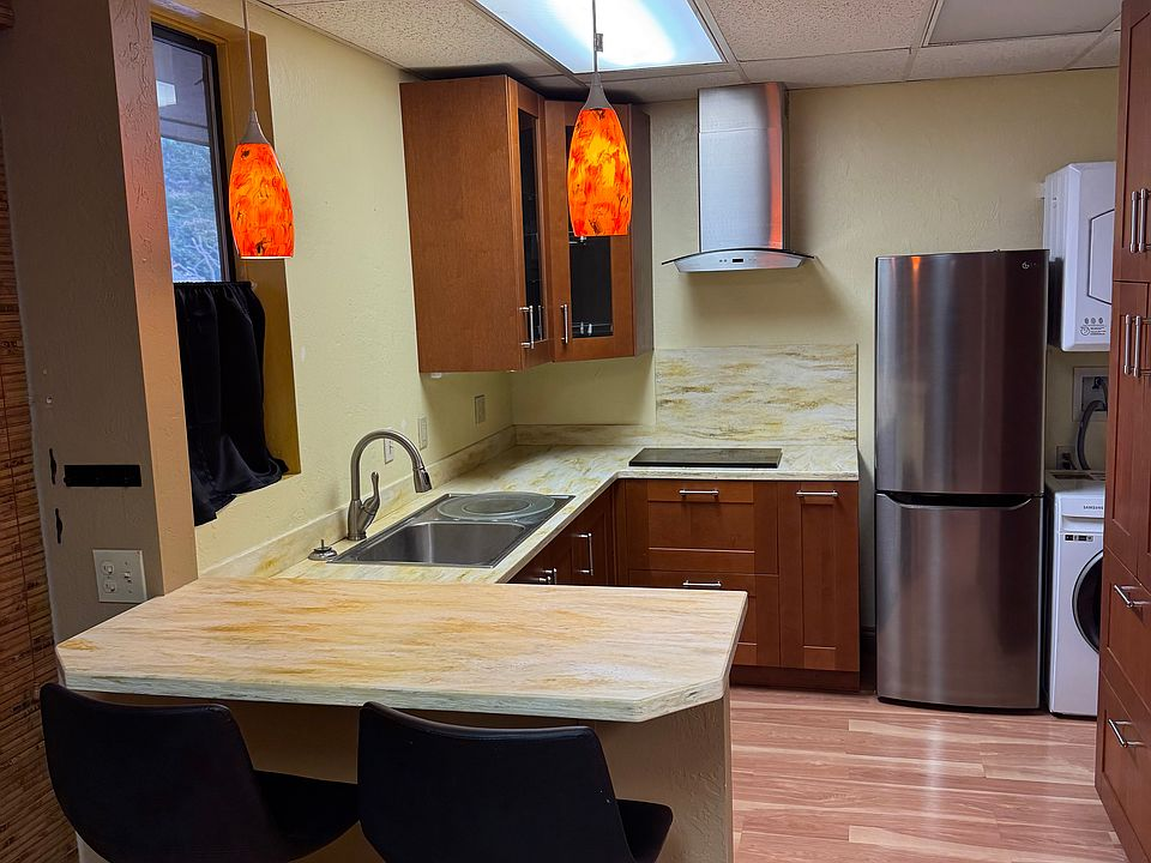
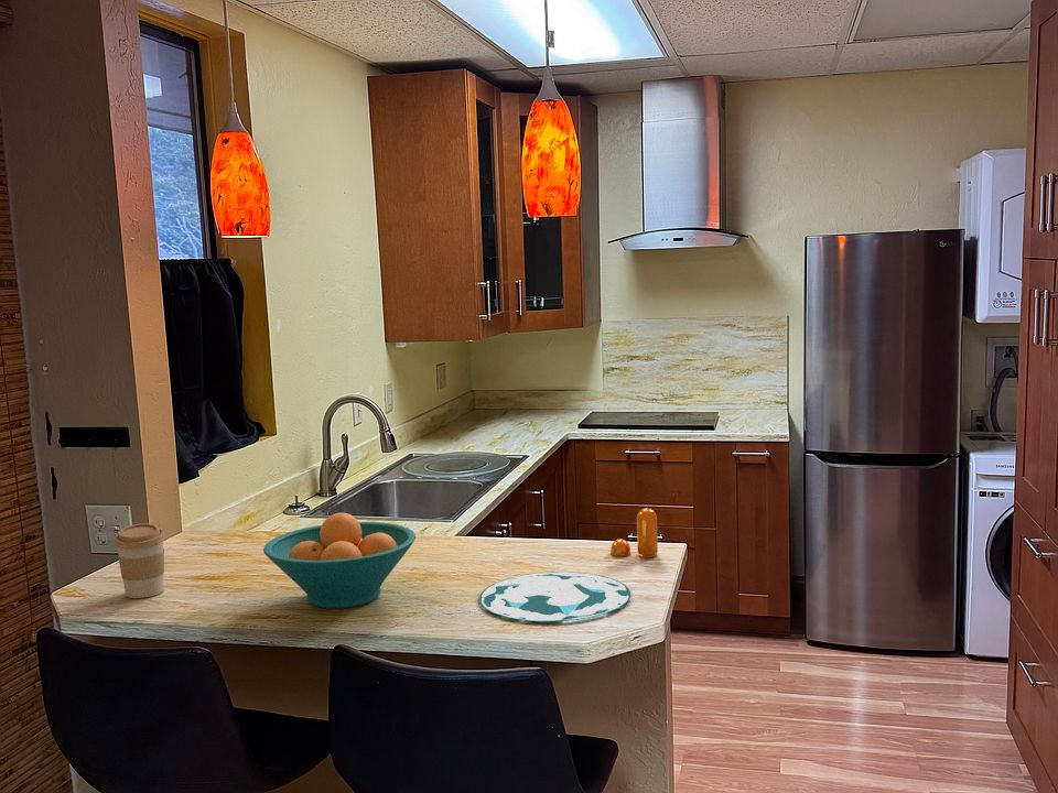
+ plate [478,571,631,622]
+ pepper shaker [609,507,659,558]
+ coffee cup [114,522,166,599]
+ fruit bowl [262,512,417,609]
